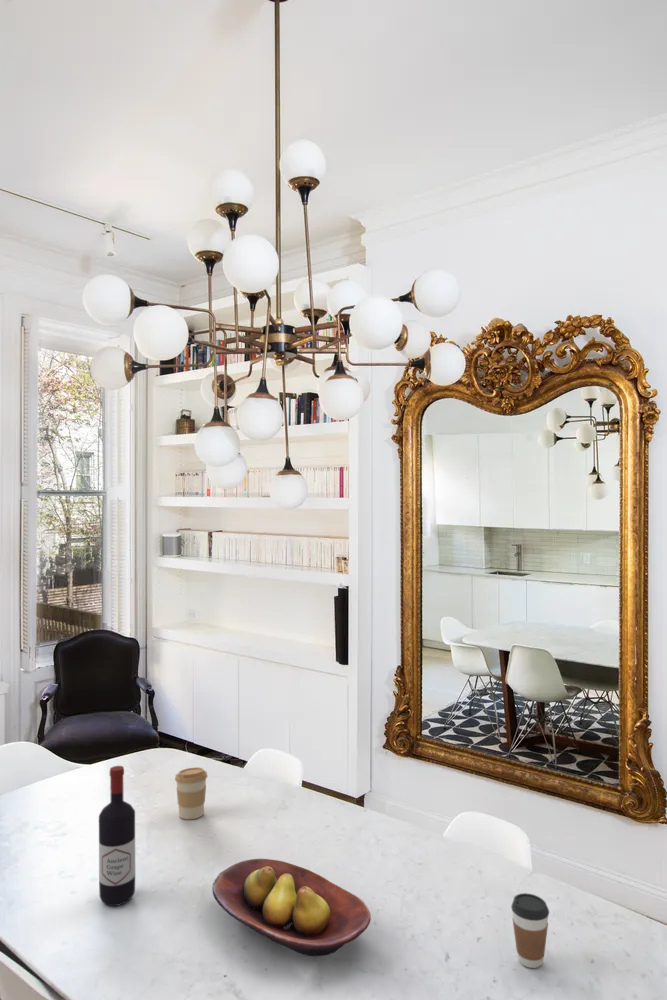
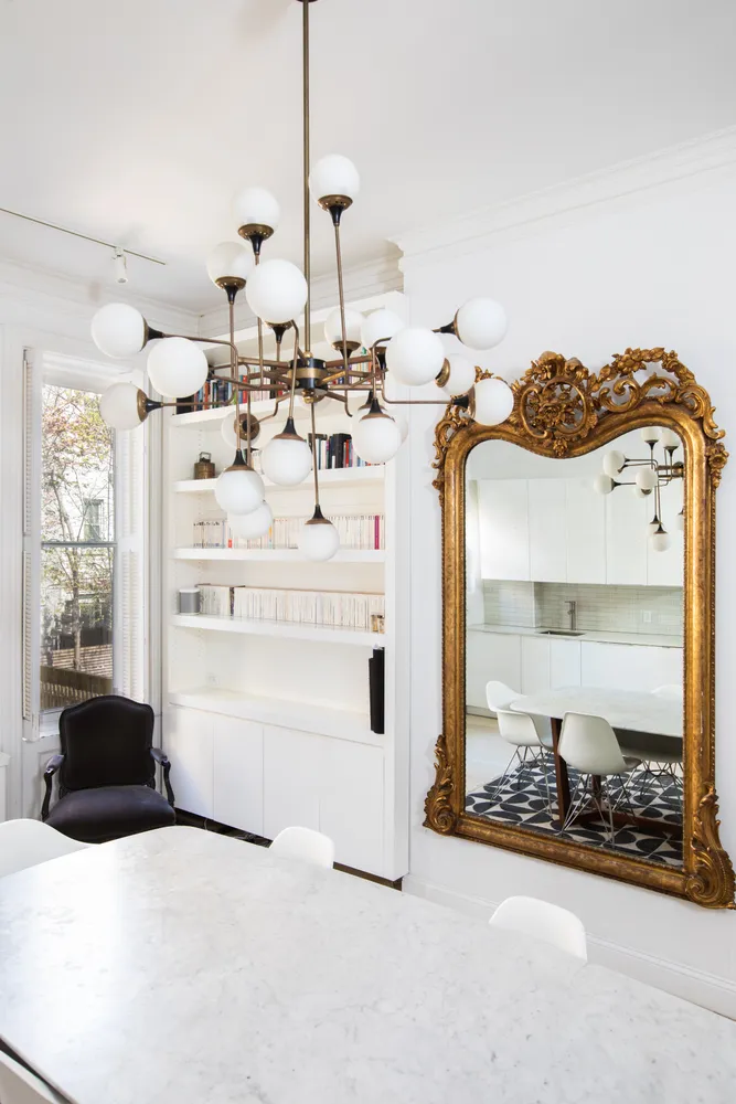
- coffee cup [510,892,550,969]
- fruit bowl [211,858,372,957]
- coffee cup [174,767,209,820]
- wine bottle [98,765,136,907]
